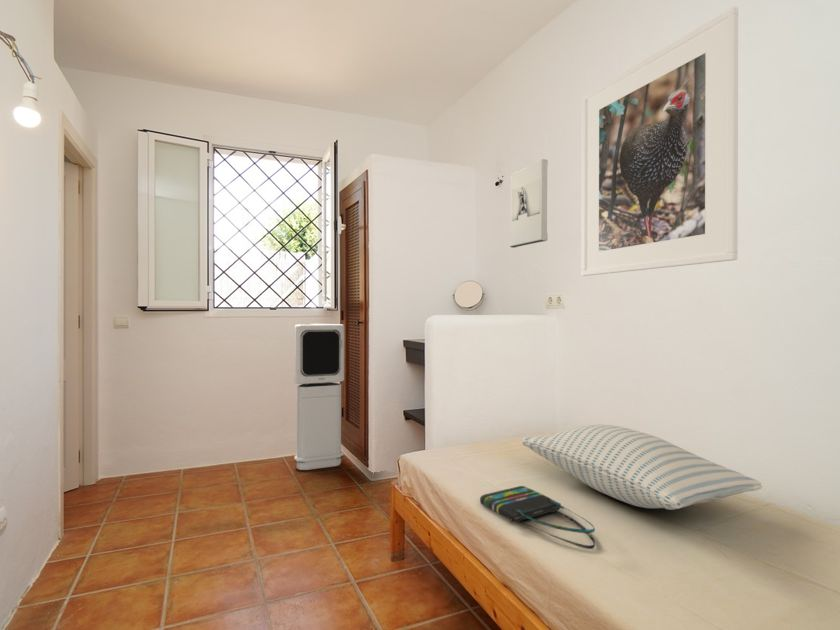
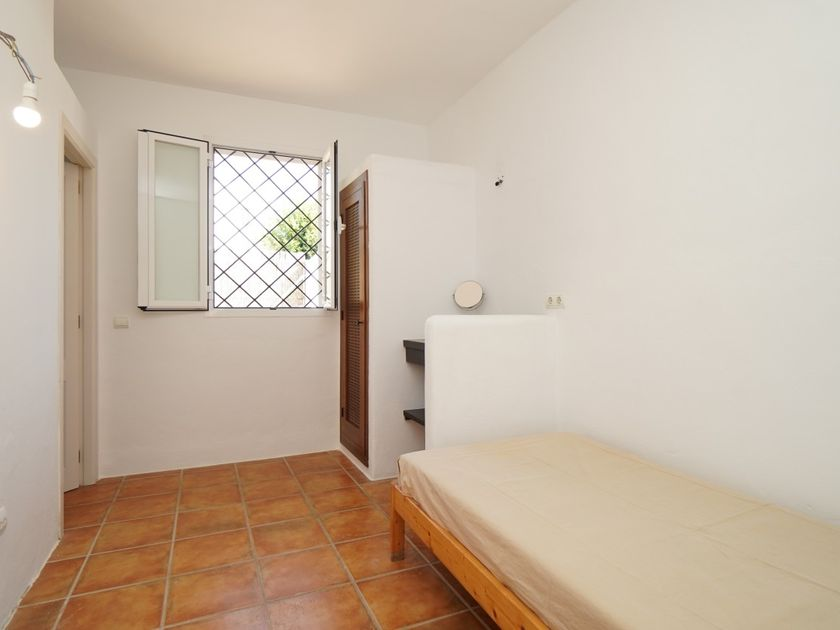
- air purifier [293,323,345,471]
- tote bag [479,485,596,550]
- wall sculpture [509,158,549,249]
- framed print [581,5,739,277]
- pillow [521,424,763,511]
